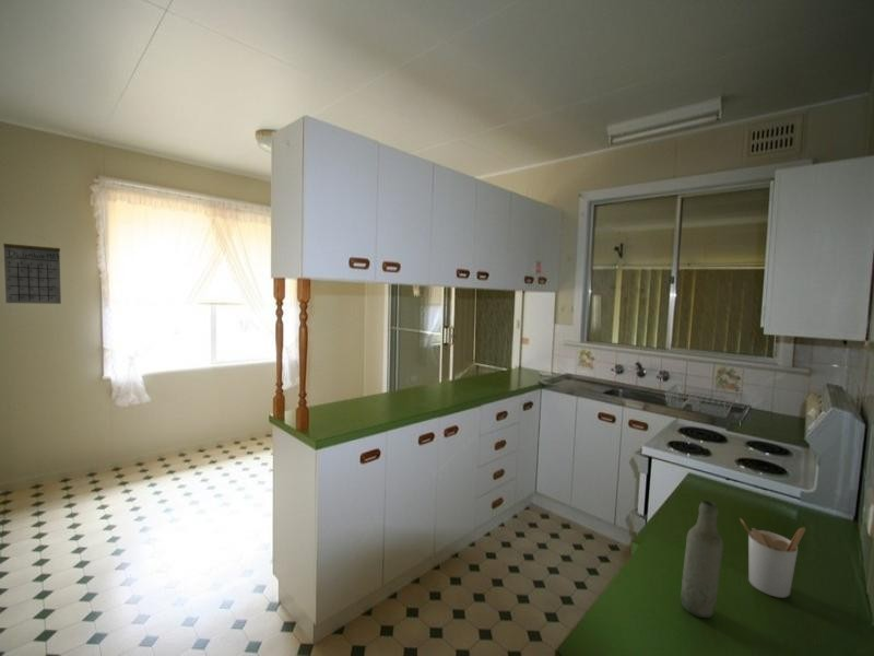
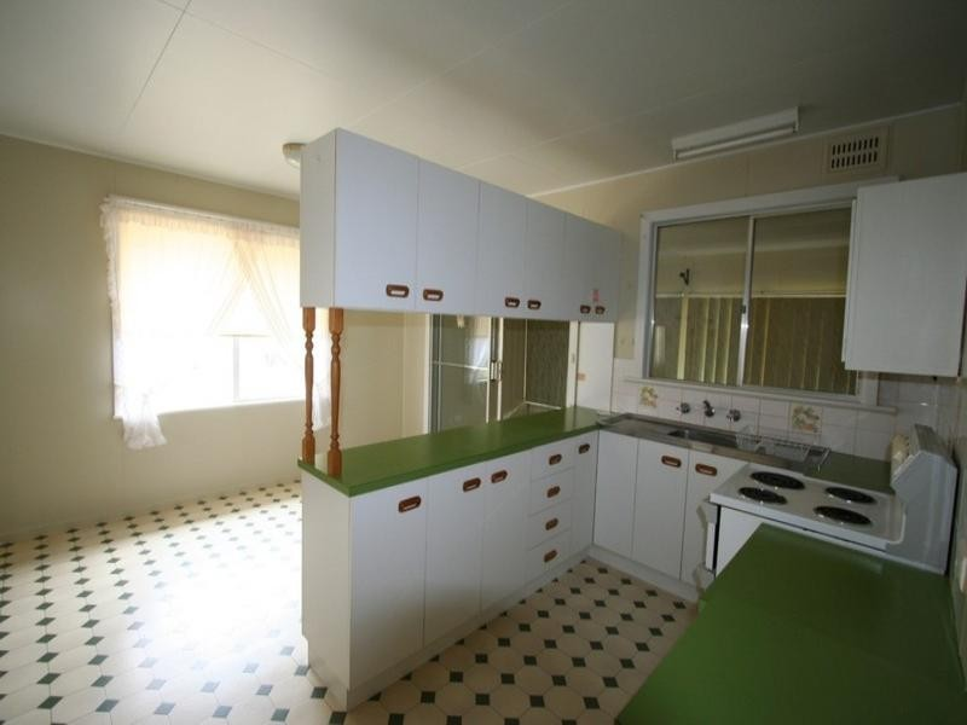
- calendar [2,234,62,305]
- utensil holder [740,517,806,599]
- bottle [680,500,724,619]
